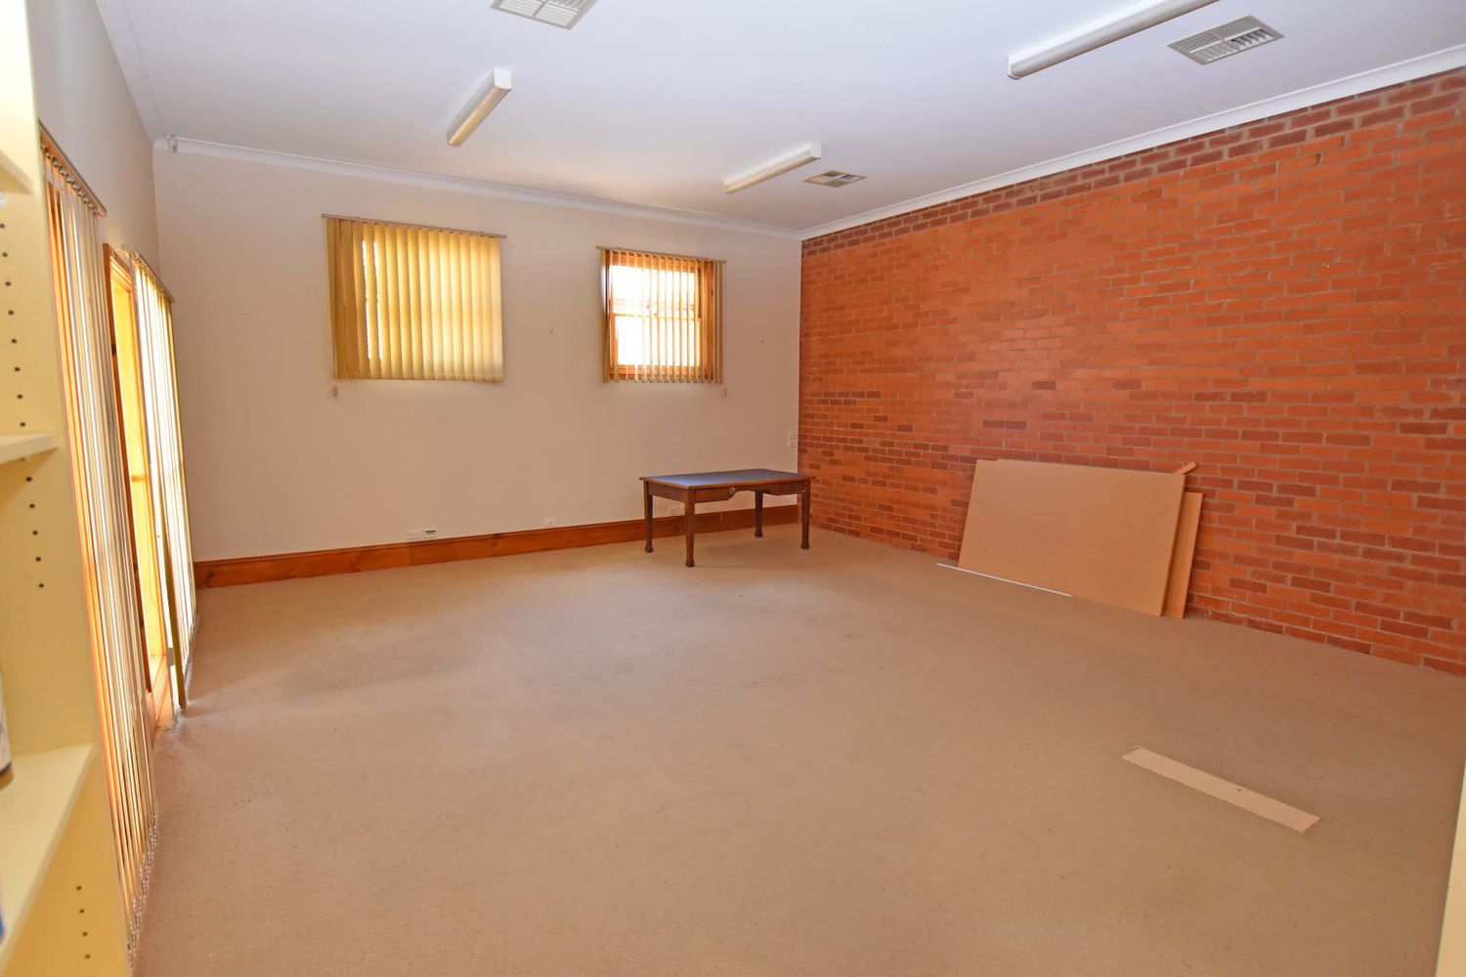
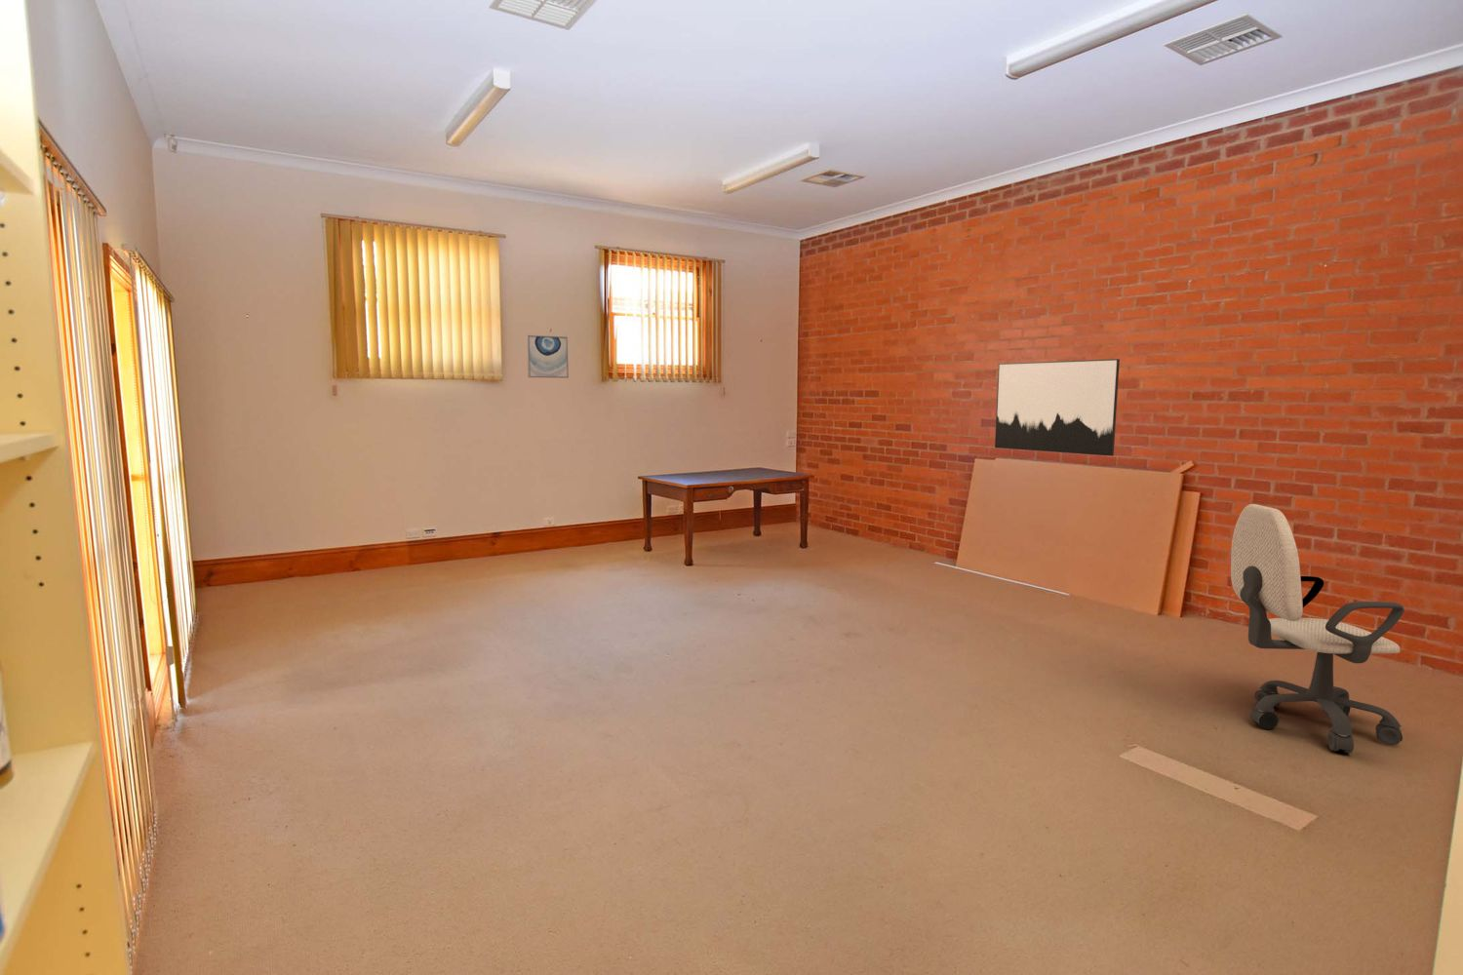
+ wall art [994,358,1121,457]
+ office chair [1230,503,1404,754]
+ wall art [526,334,569,380]
